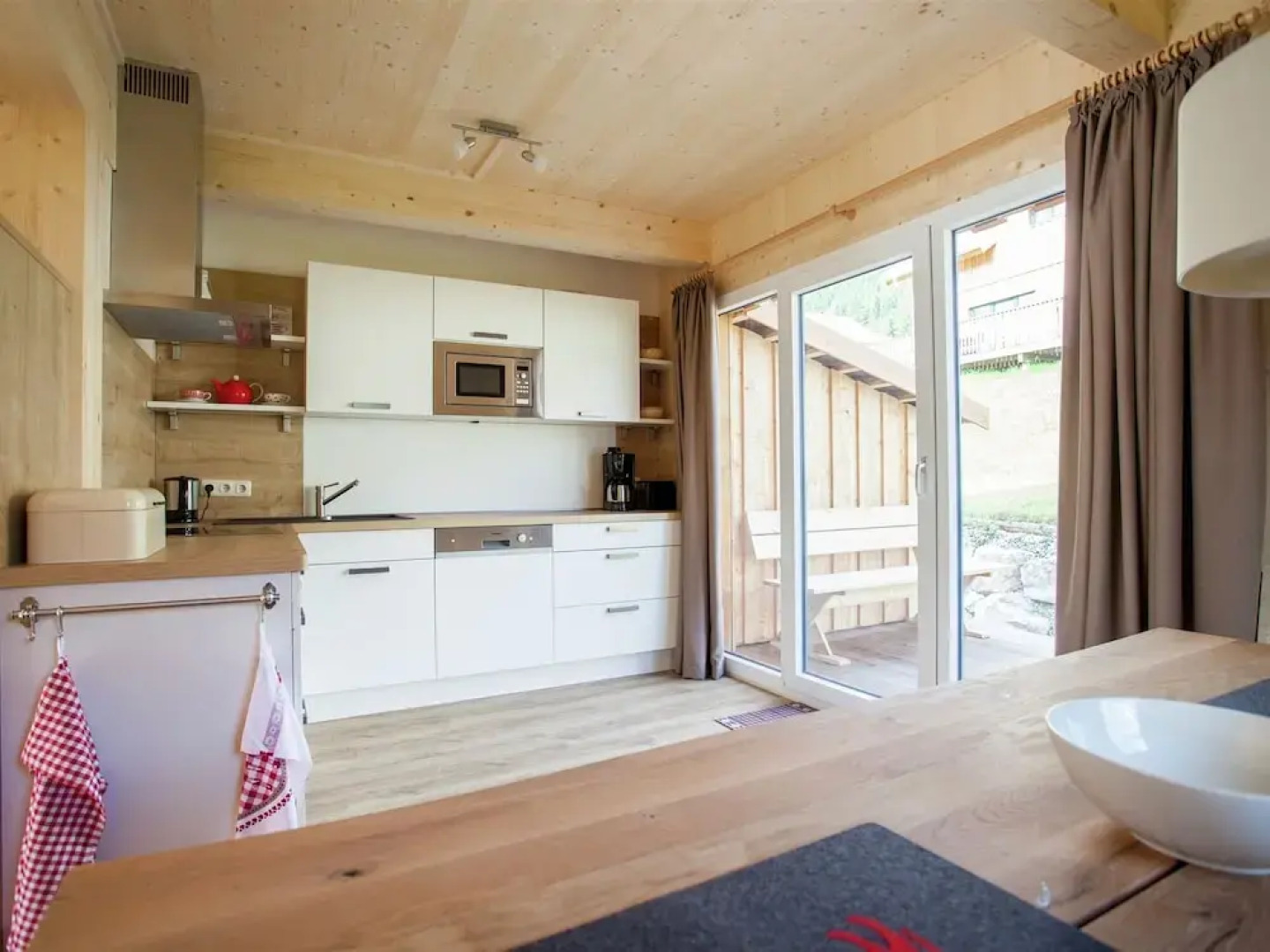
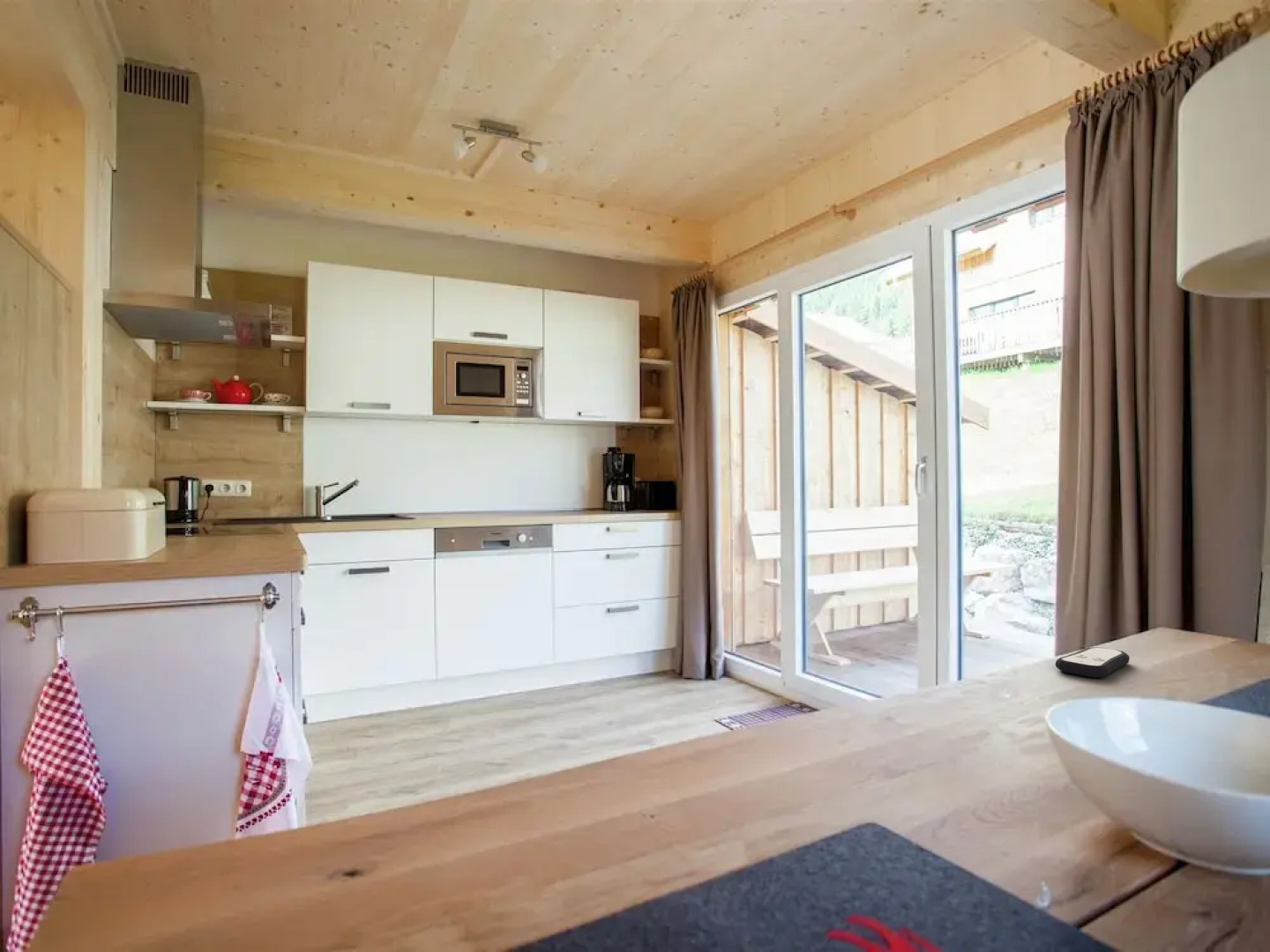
+ remote control [1055,646,1131,679]
